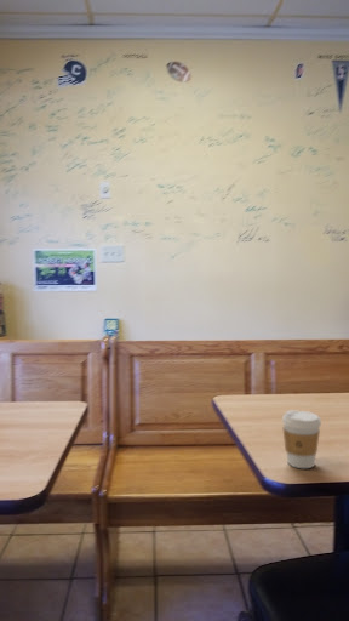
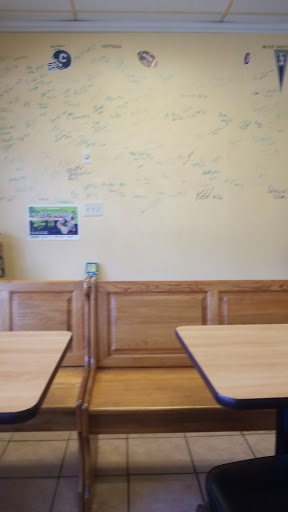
- coffee cup [281,409,322,469]
